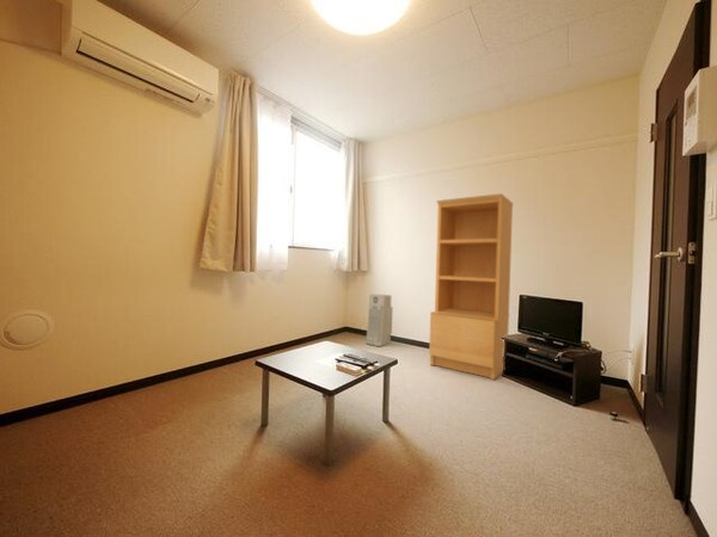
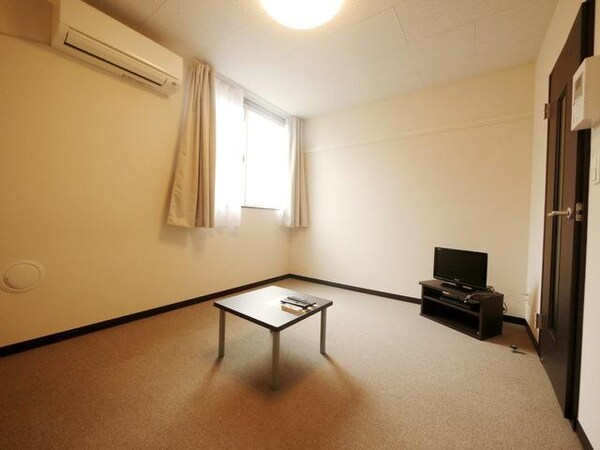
- bookcase [428,192,514,381]
- air purifier [364,294,393,347]
